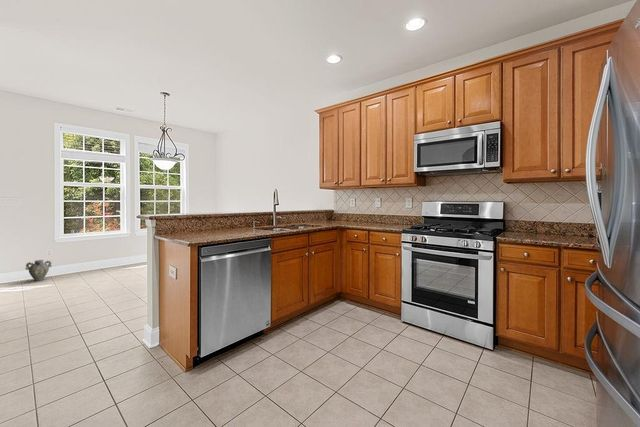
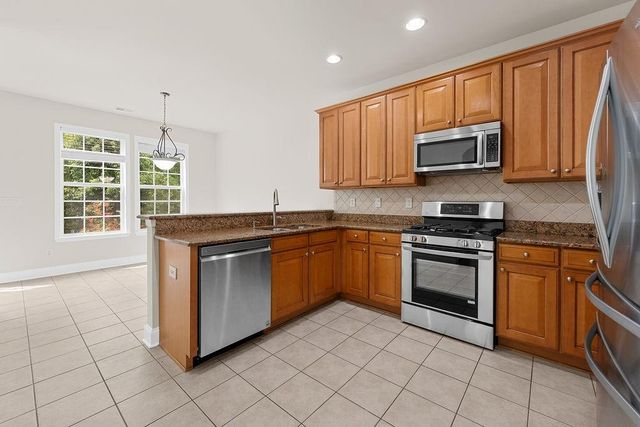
- ceramic jug [25,259,53,282]
